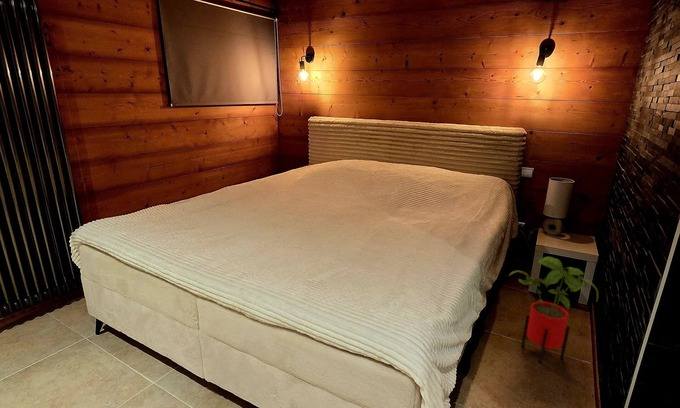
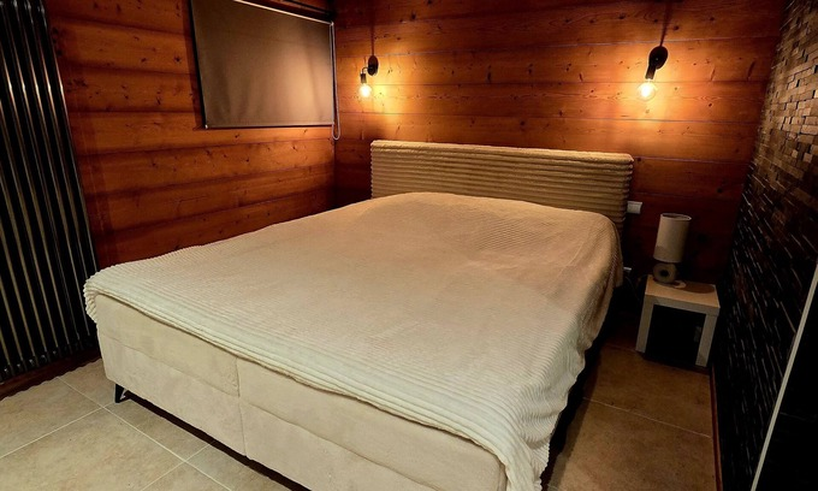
- house plant [508,256,599,364]
